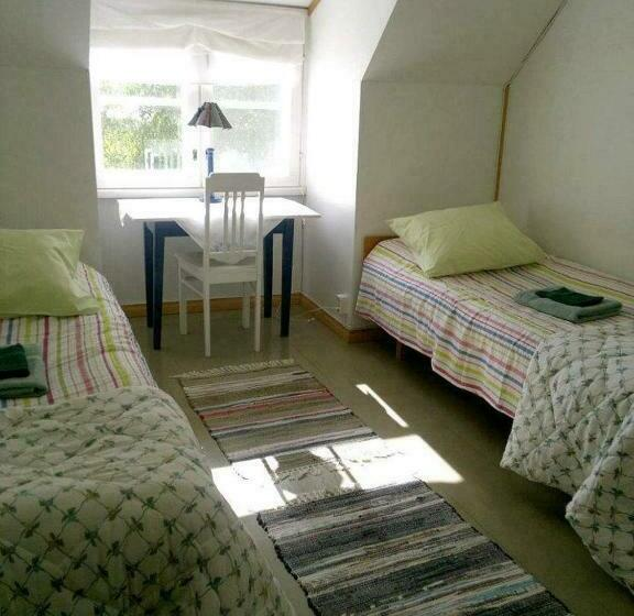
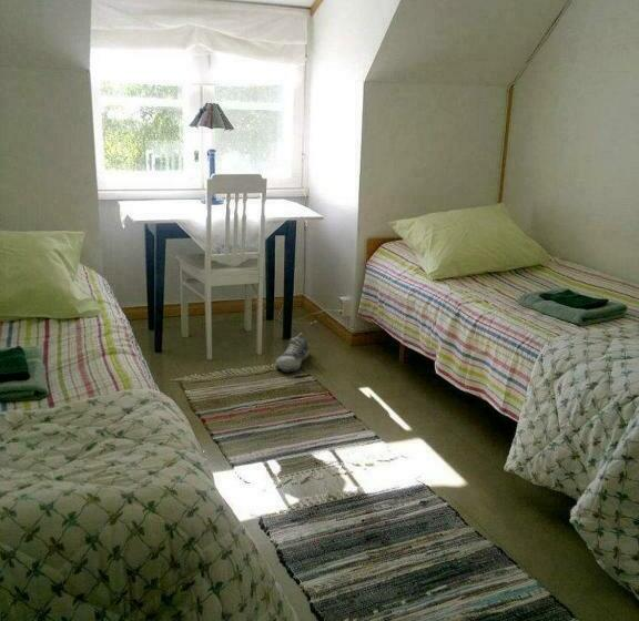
+ shoe [274,332,311,373]
